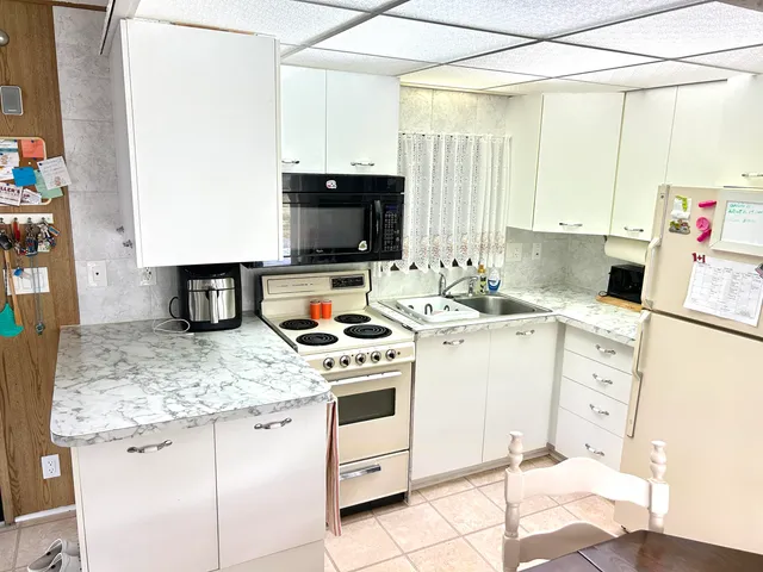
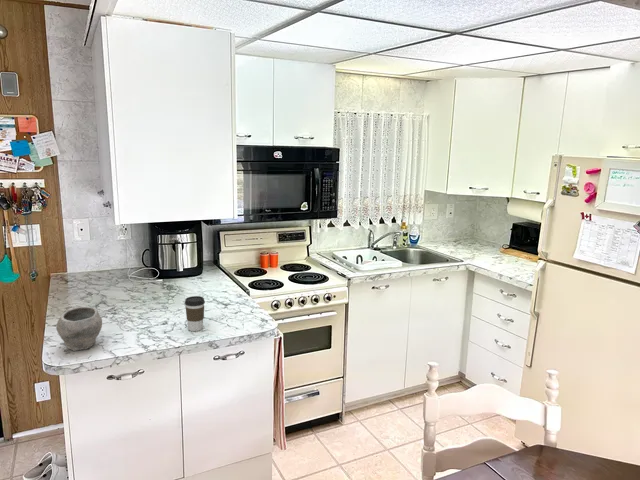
+ coffee cup [184,295,206,332]
+ bowl [55,305,103,352]
